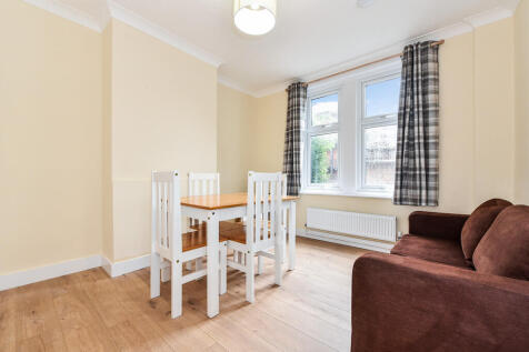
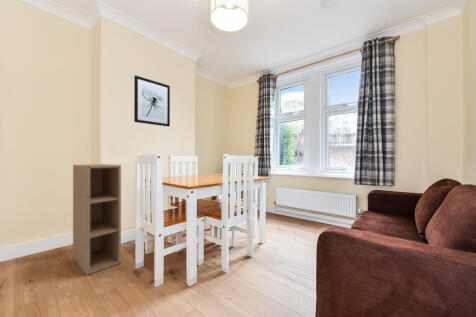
+ shelving unit [72,163,122,276]
+ wall art [133,75,171,127]
